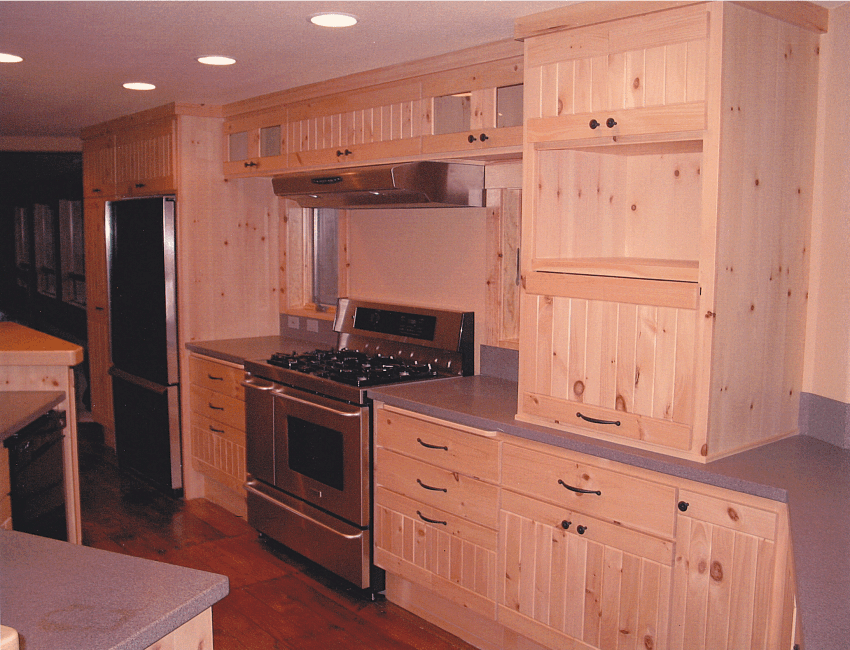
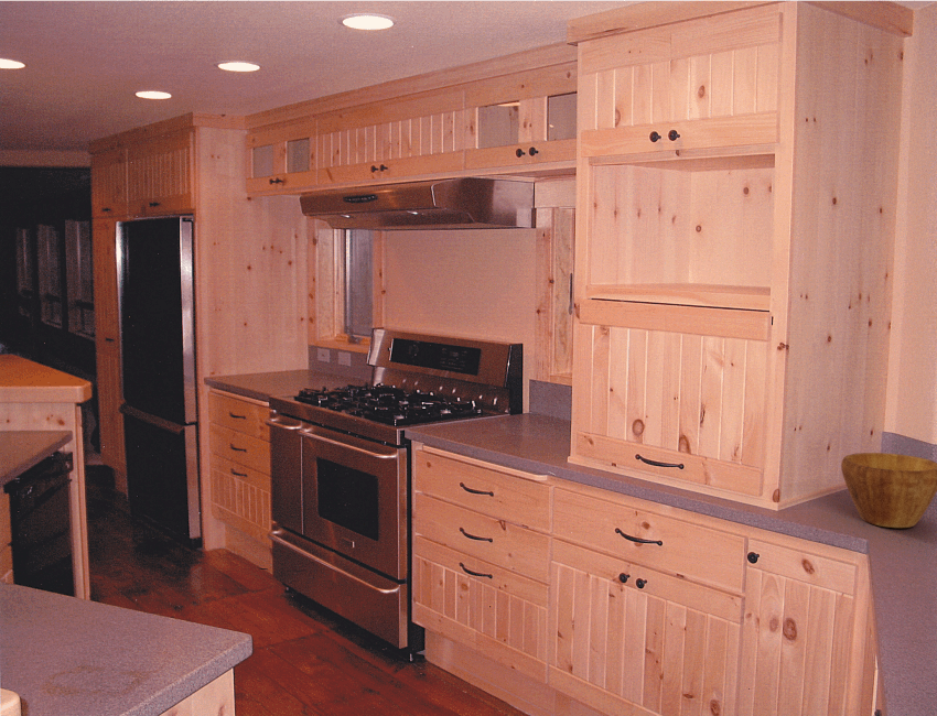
+ bowl [840,452,937,529]
